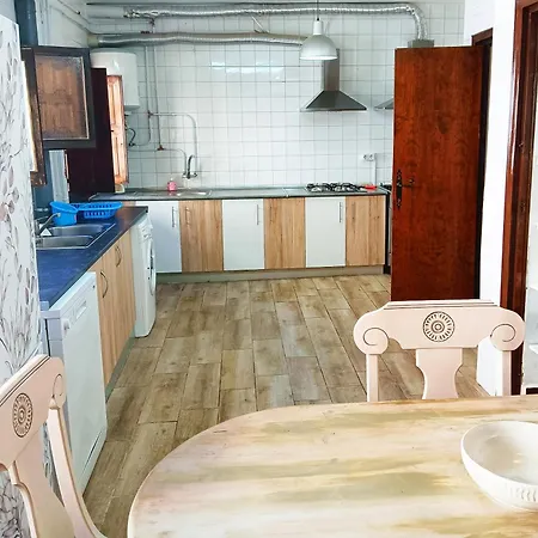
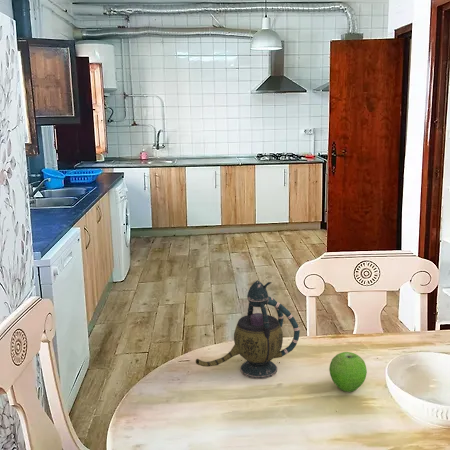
+ fruit [328,351,368,393]
+ teapot [195,279,301,380]
